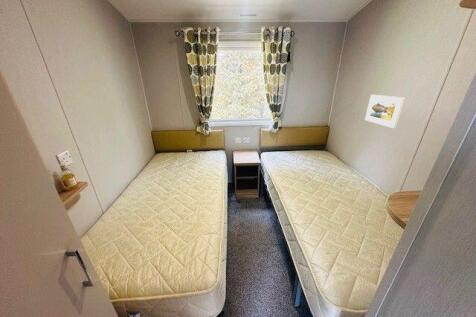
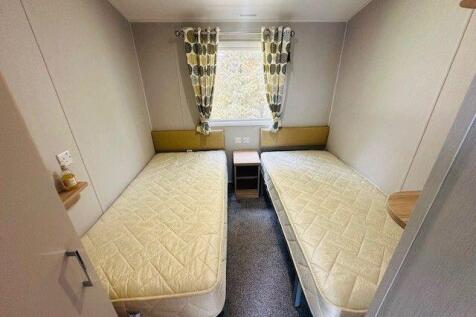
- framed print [364,94,406,129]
